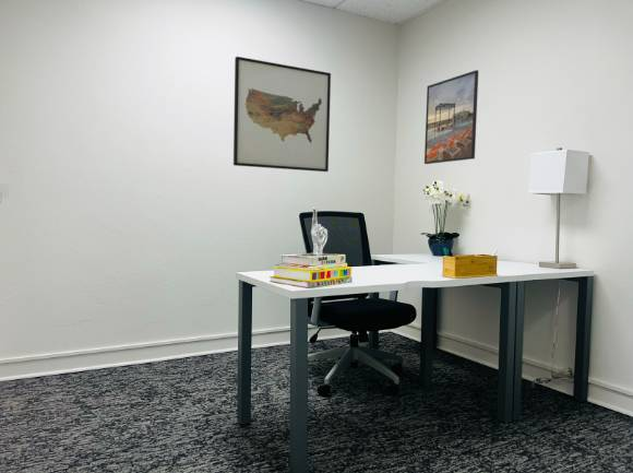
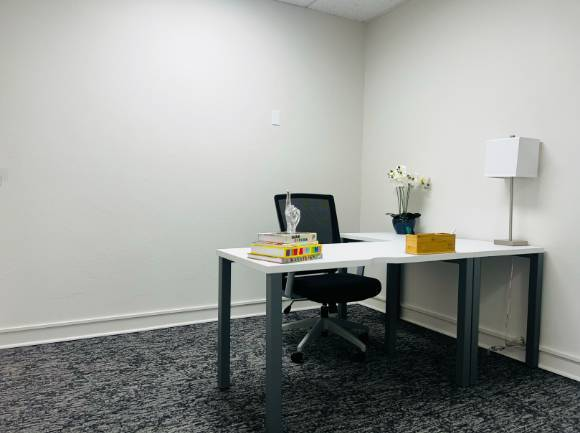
- wall art [232,56,332,173]
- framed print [423,69,479,165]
